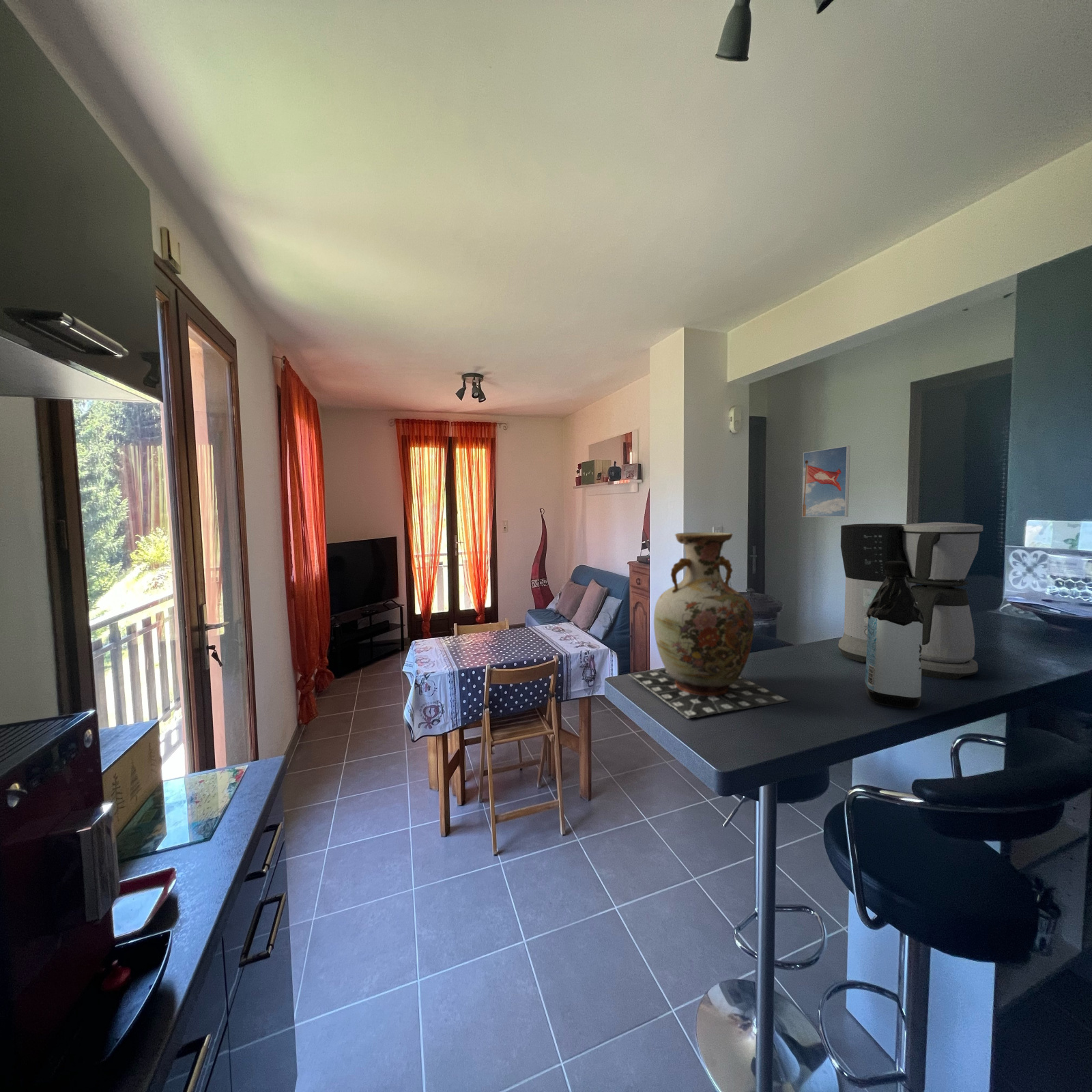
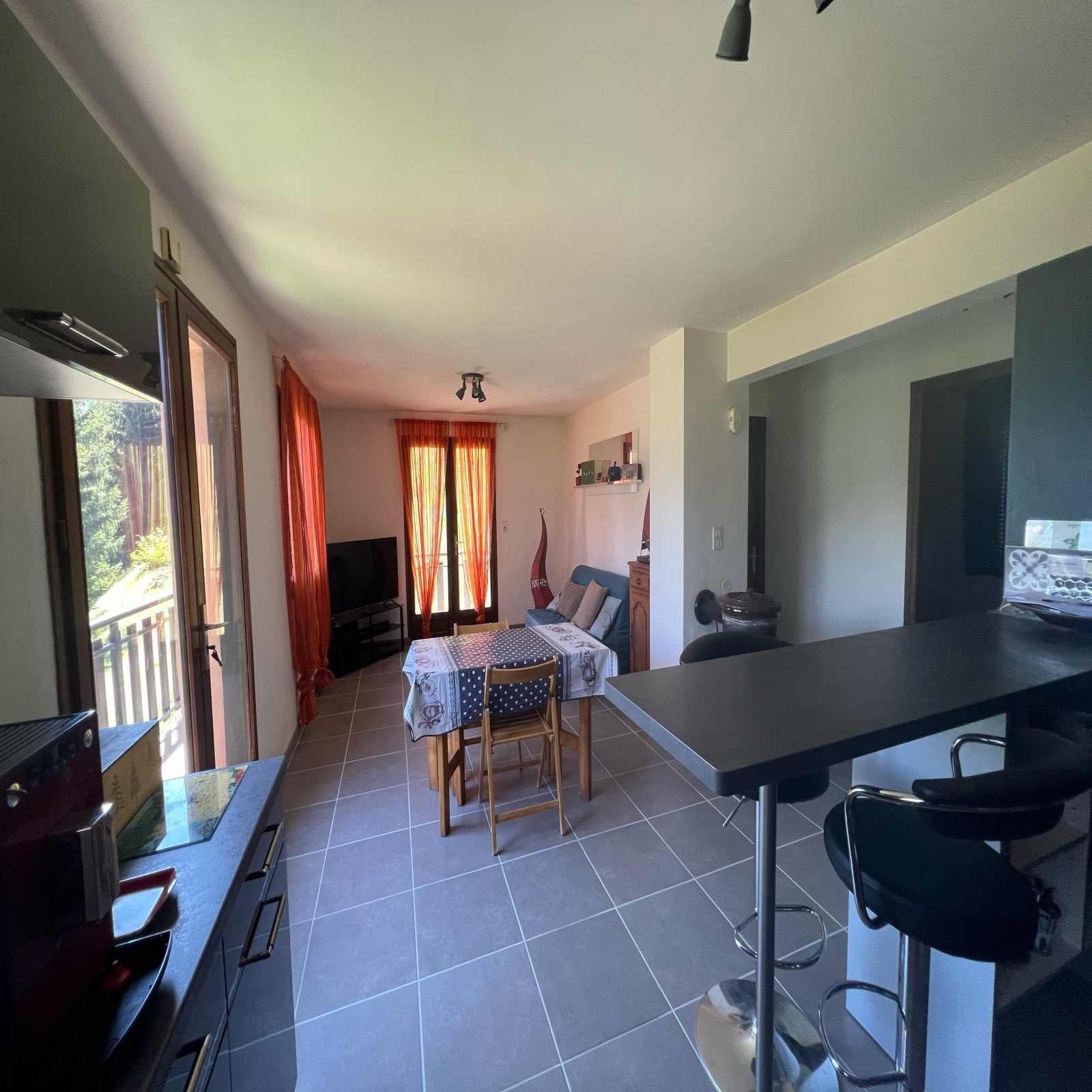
- coffee maker [837,521,983,680]
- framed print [801,445,851,517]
- vase [627,532,791,719]
- water bottle [864,561,925,709]
